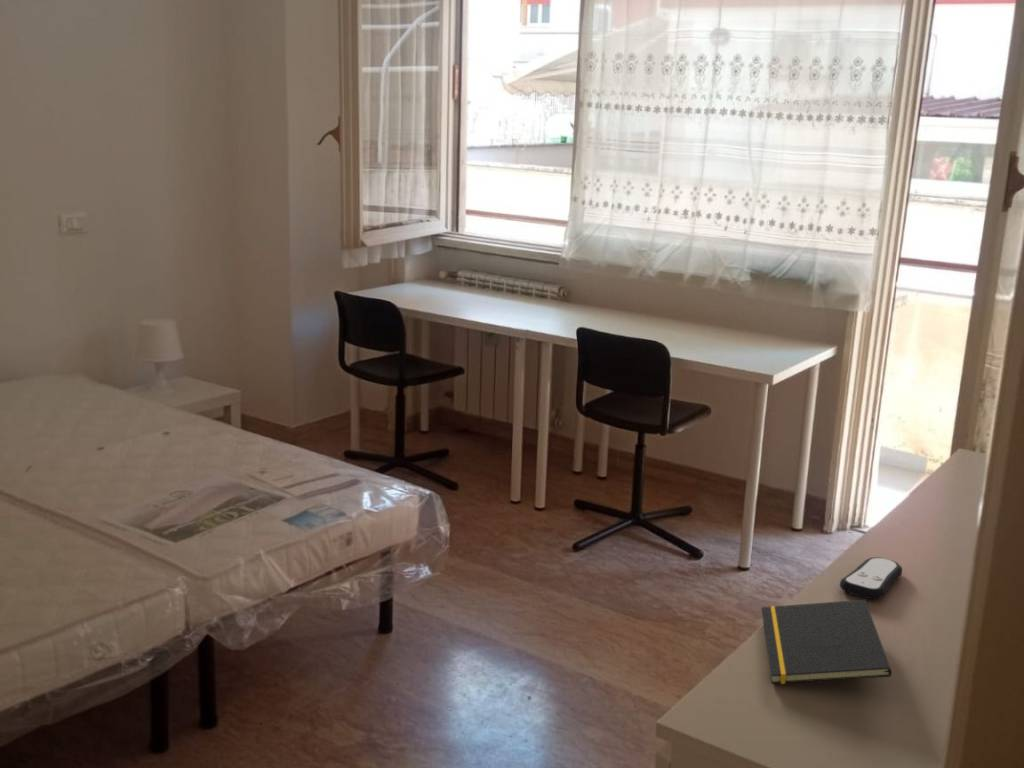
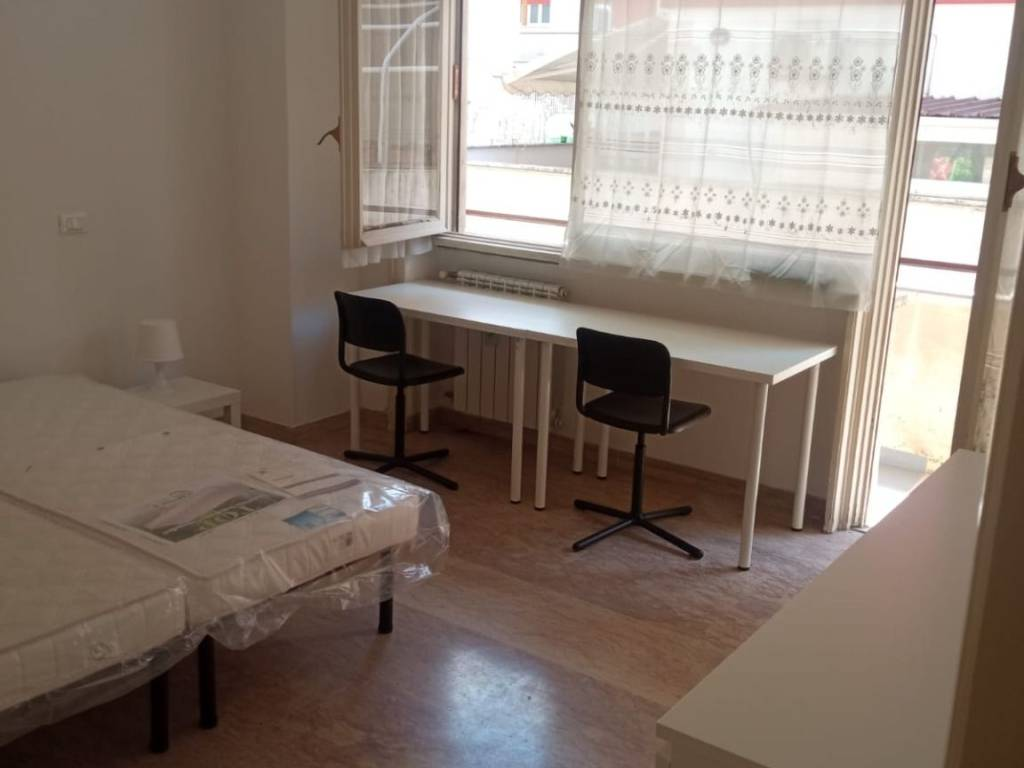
- notepad [760,599,892,685]
- remote control [839,556,903,600]
